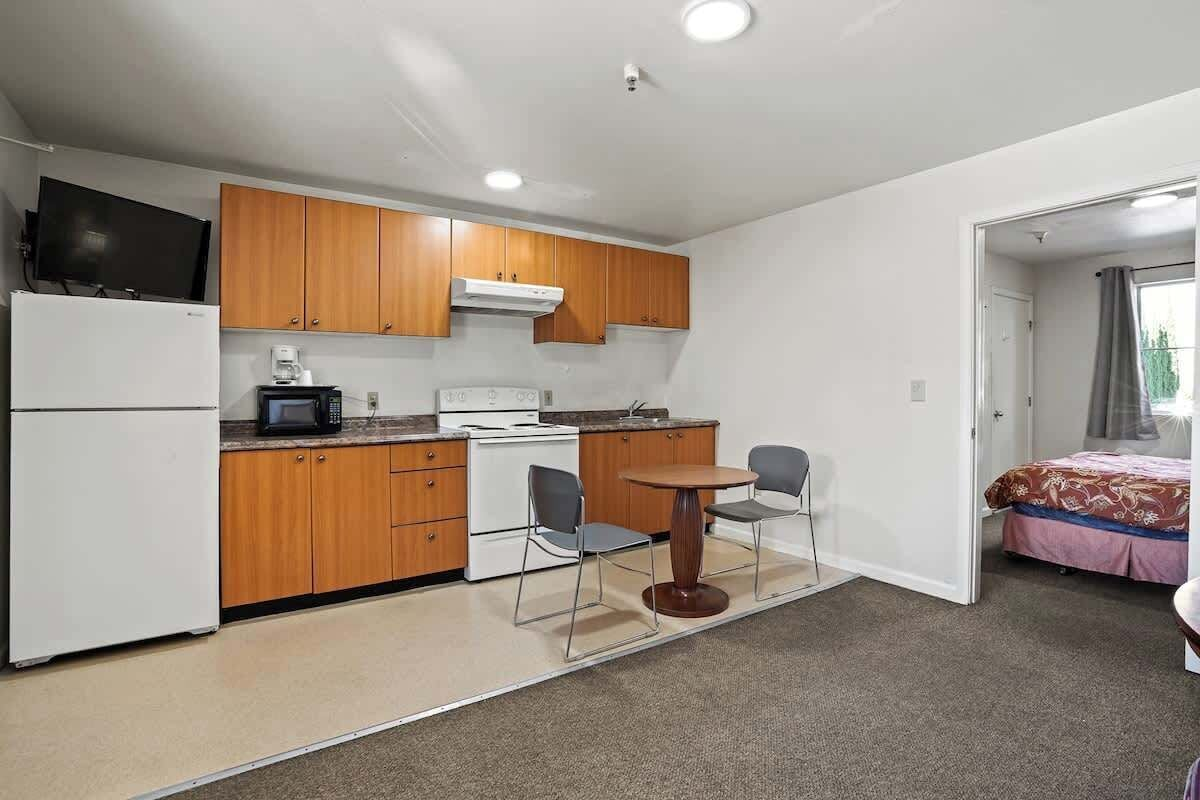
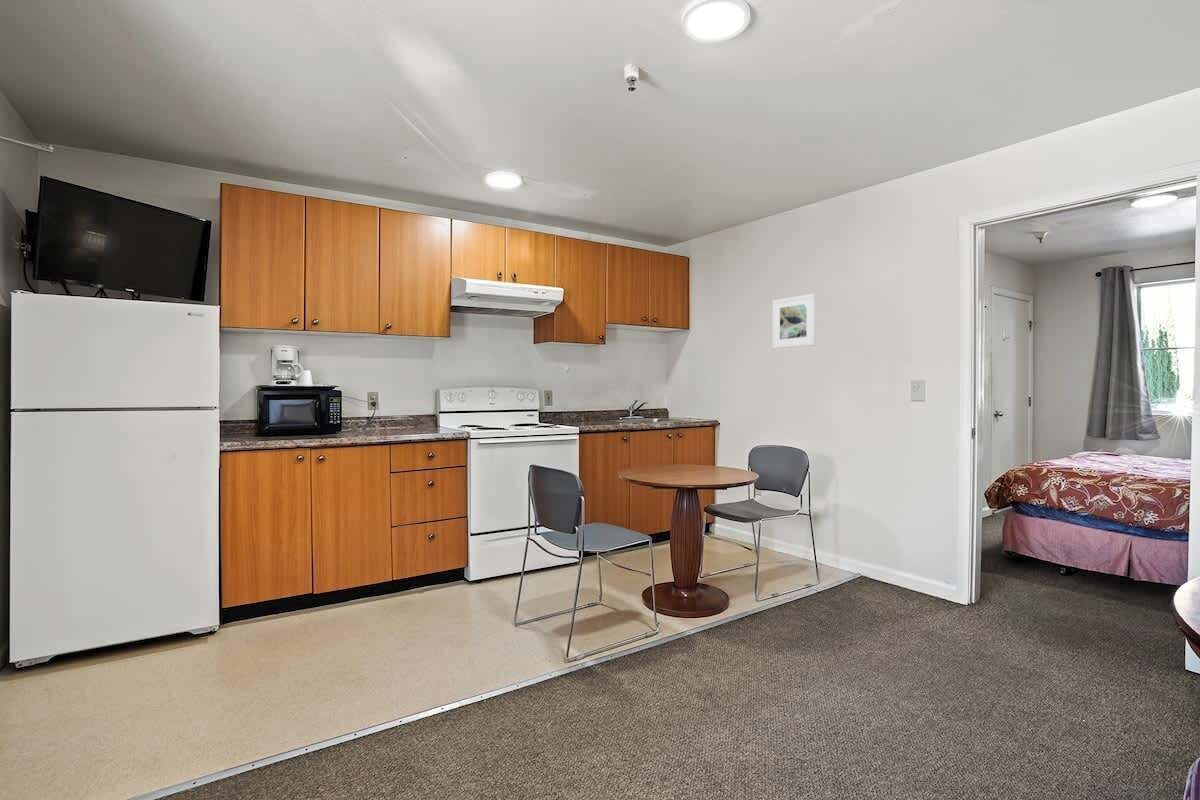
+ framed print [772,293,817,350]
